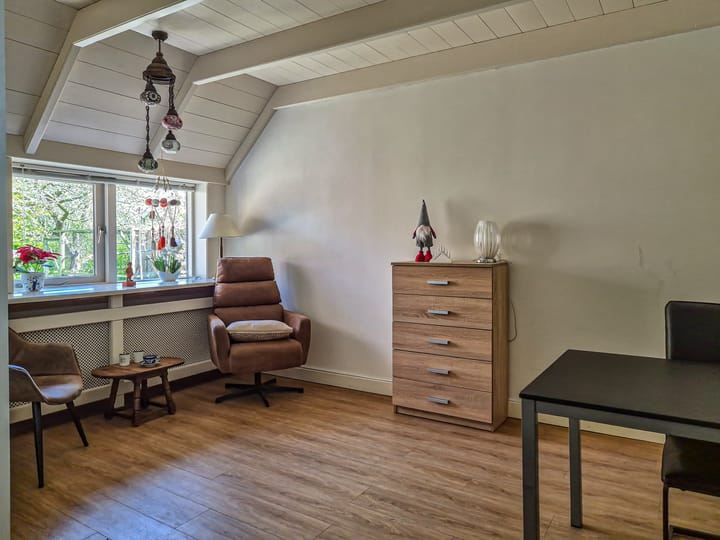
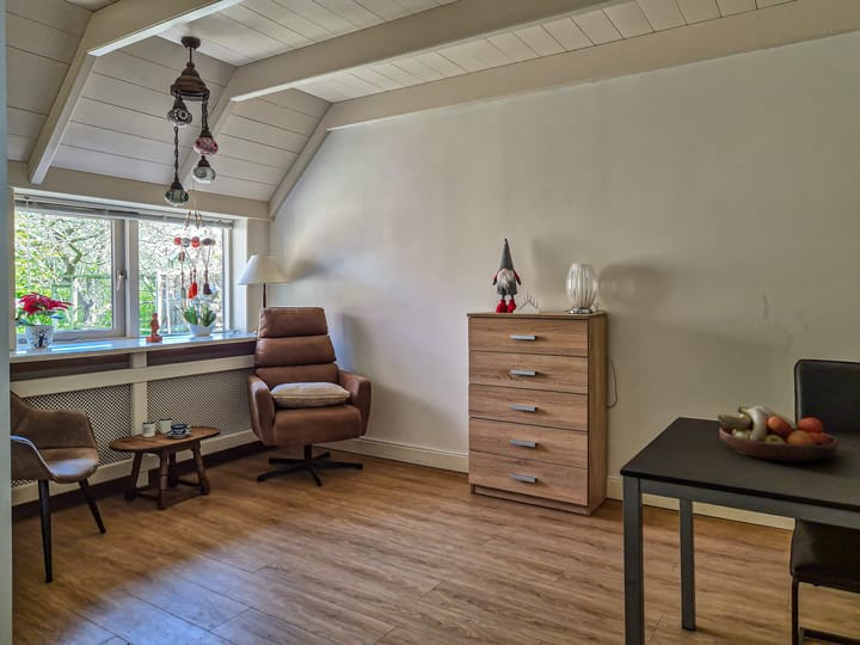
+ fruit bowl [715,405,840,463]
